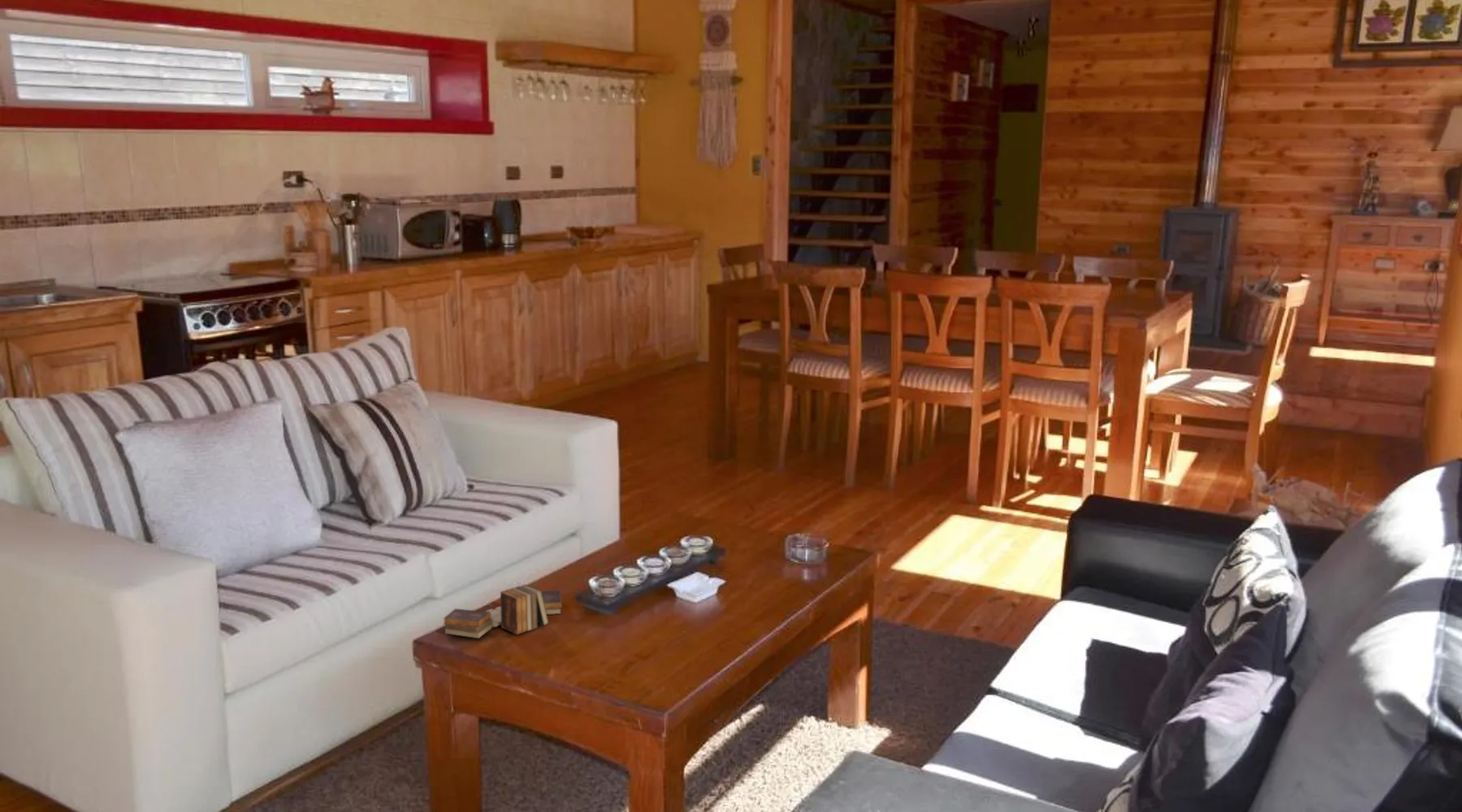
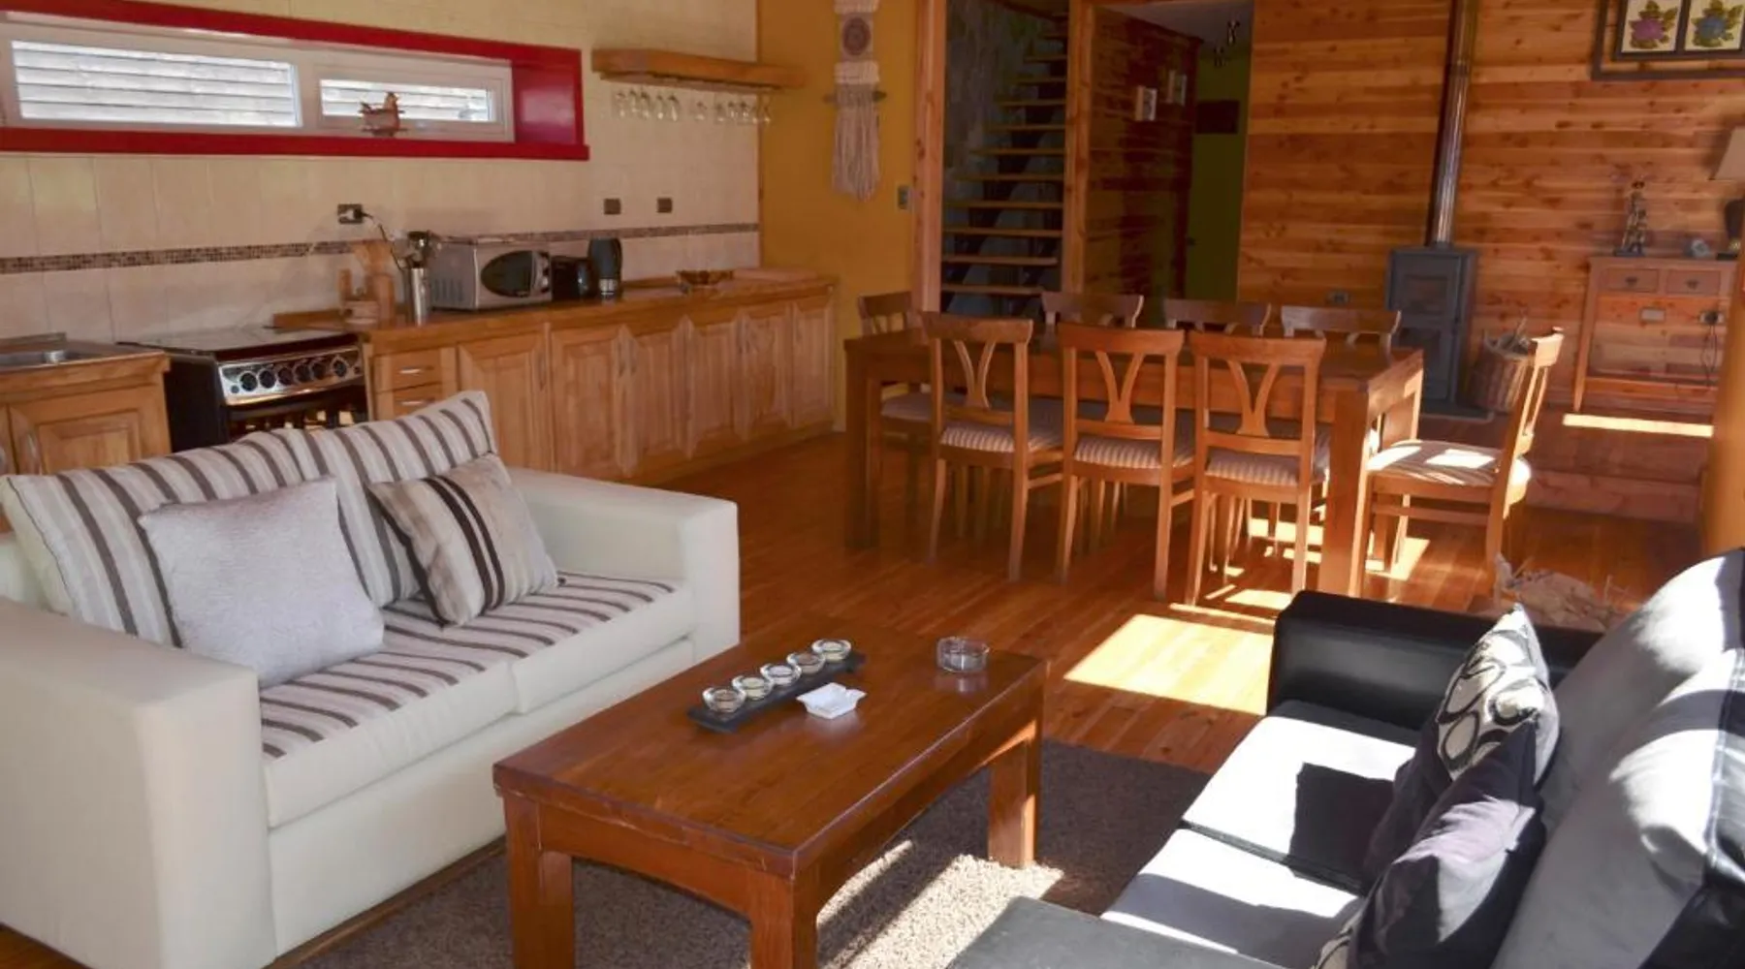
- book [443,584,563,639]
